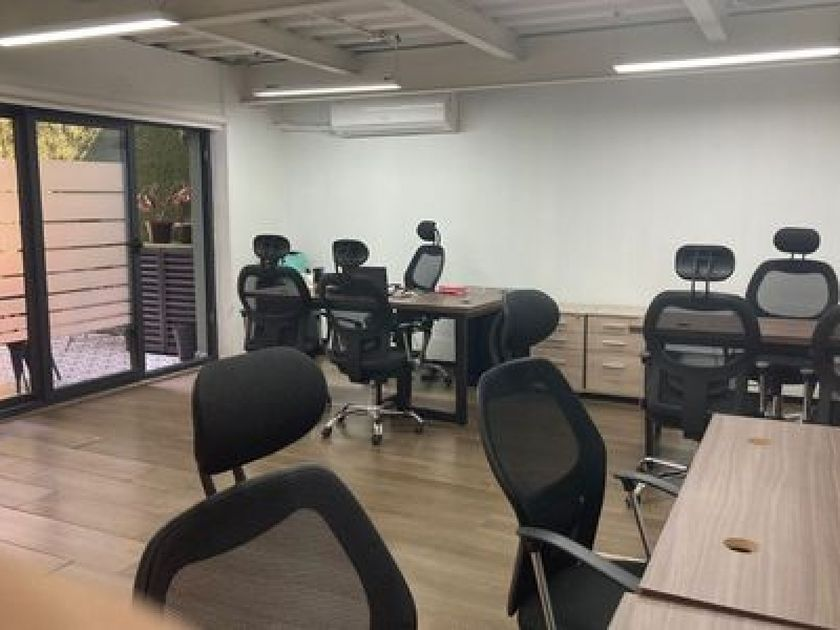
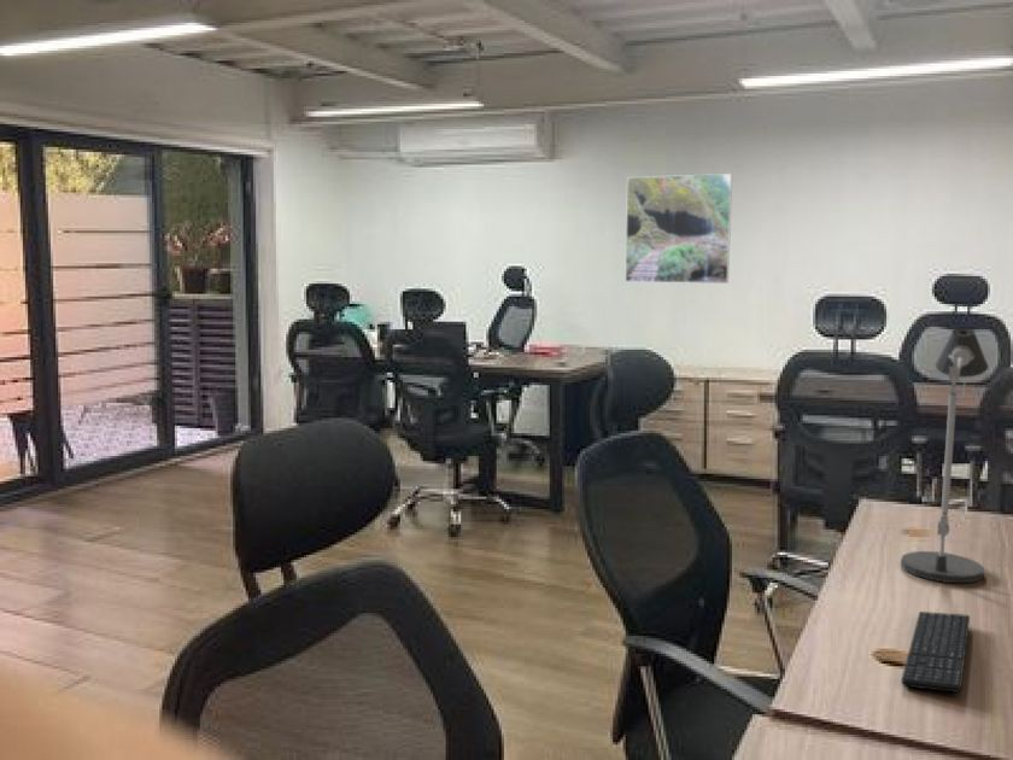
+ desk lamp [900,327,990,584]
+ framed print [625,173,733,285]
+ keyboard [901,610,971,694]
